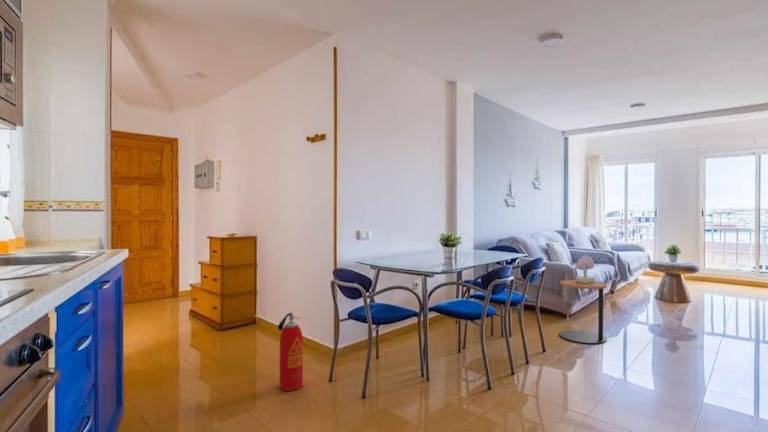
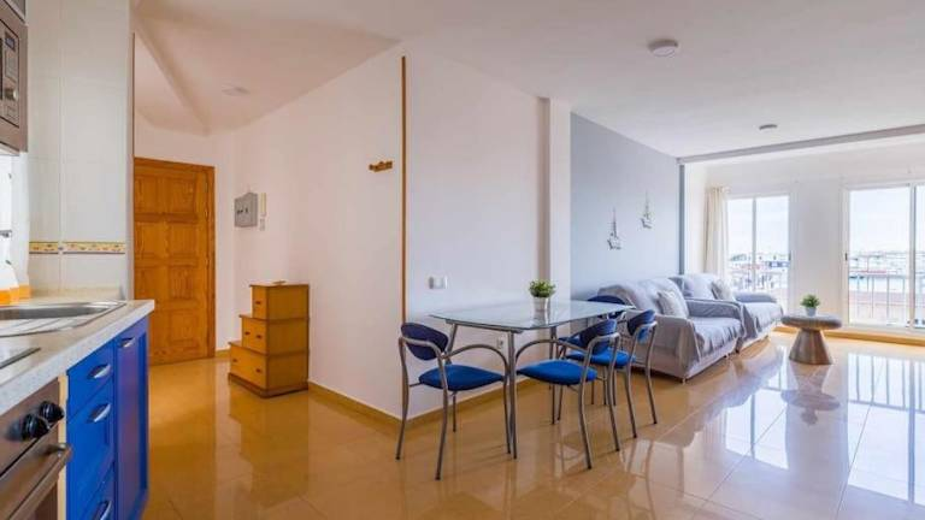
- table lamp [572,254,596,287]
- side table [559,279,608,345]
- fire extinguisher [277,311,304,392]
